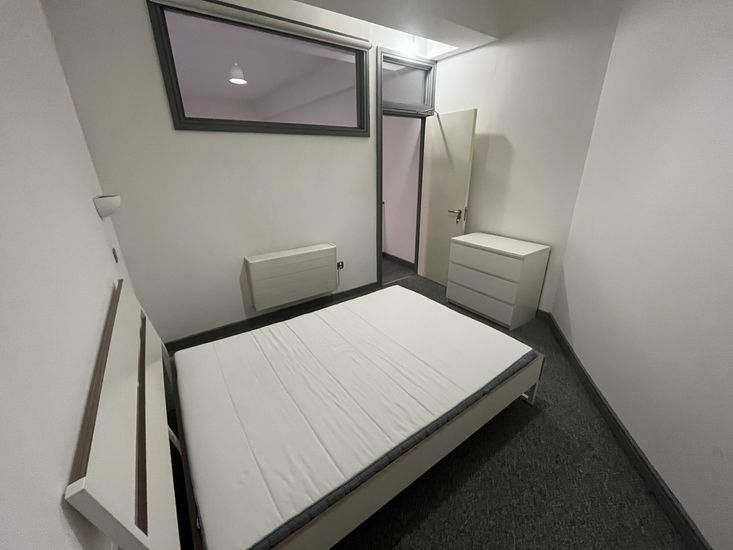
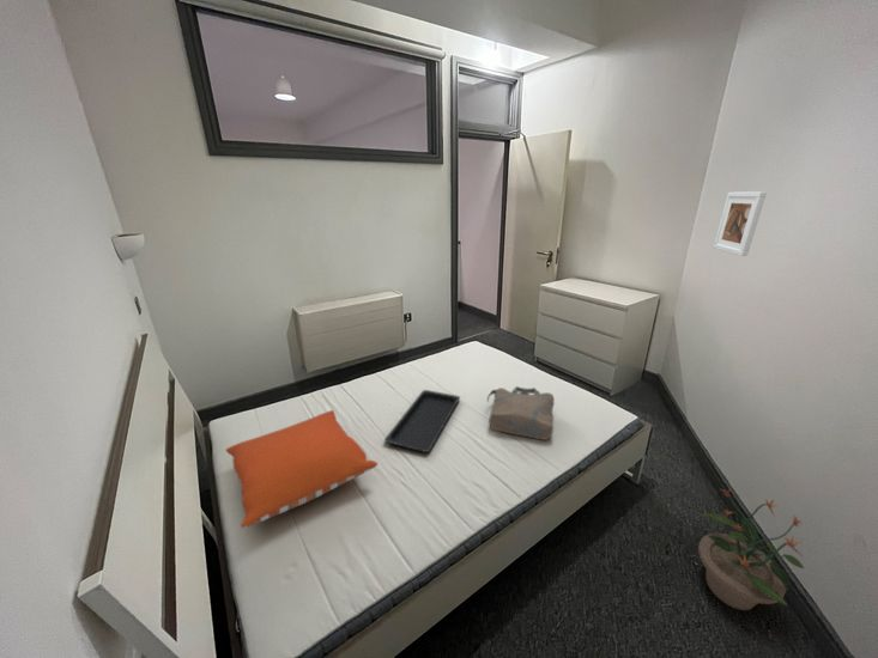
+ serving tray [383,389,461,453]
+ potted plant [697,488,805,611]
+ pillow [224,409,379,529]
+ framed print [713,190,768,257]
+ tote bag [486,385,556,441]
